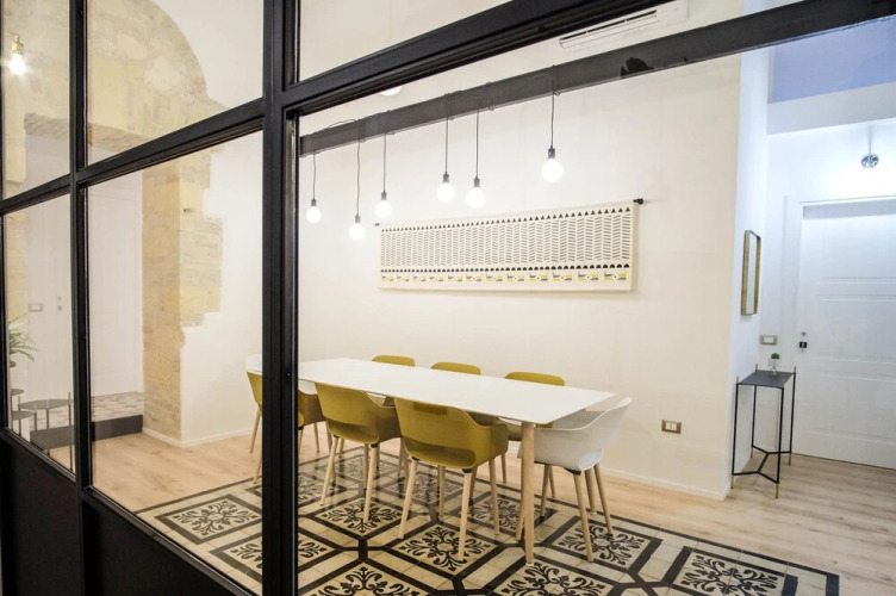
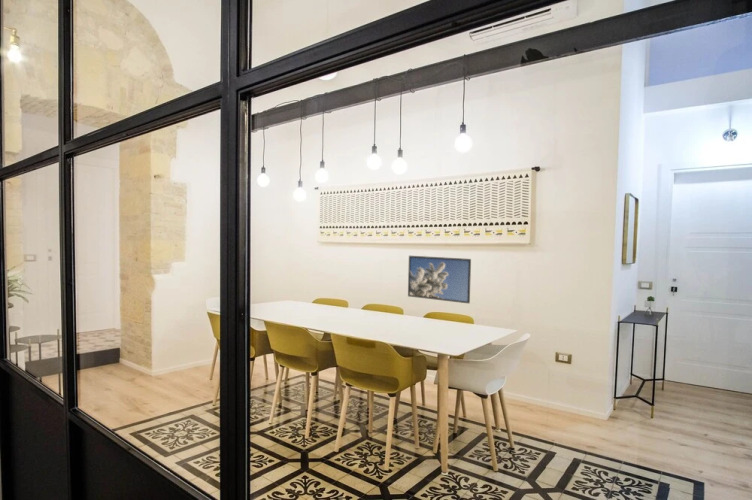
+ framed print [407,255,472,304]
